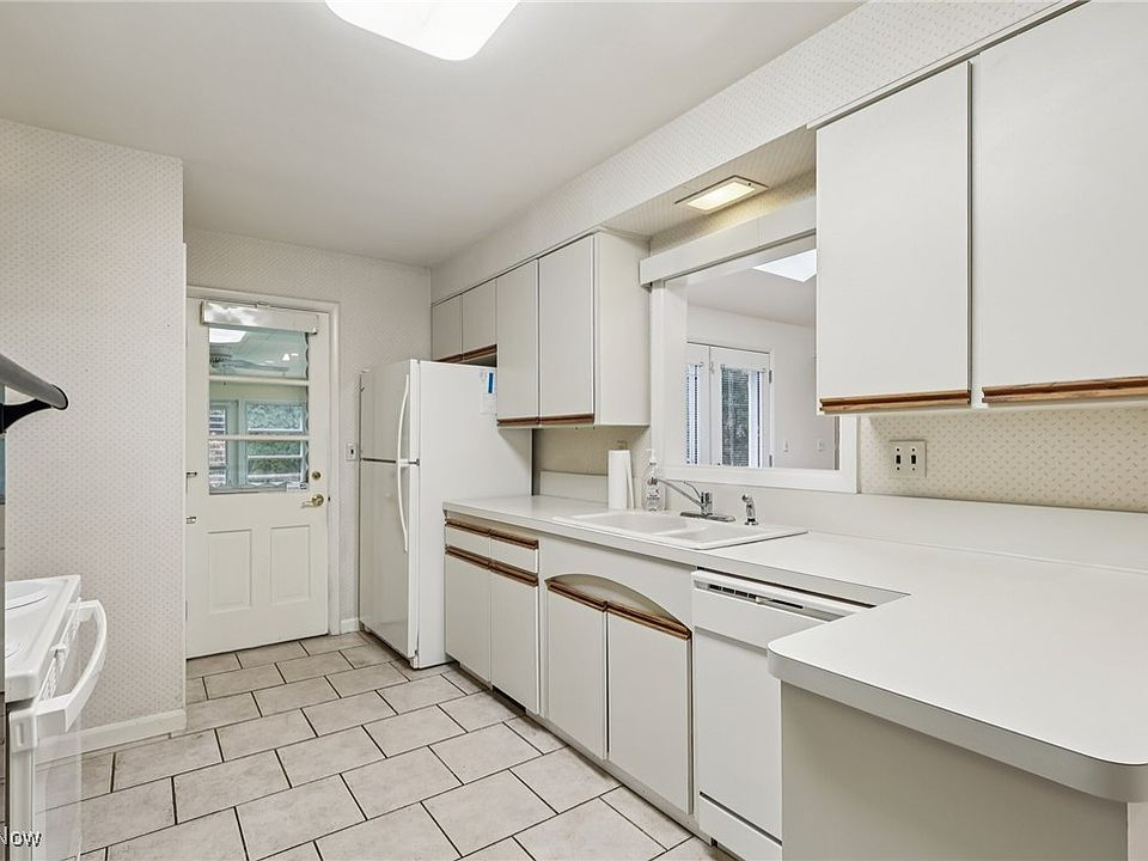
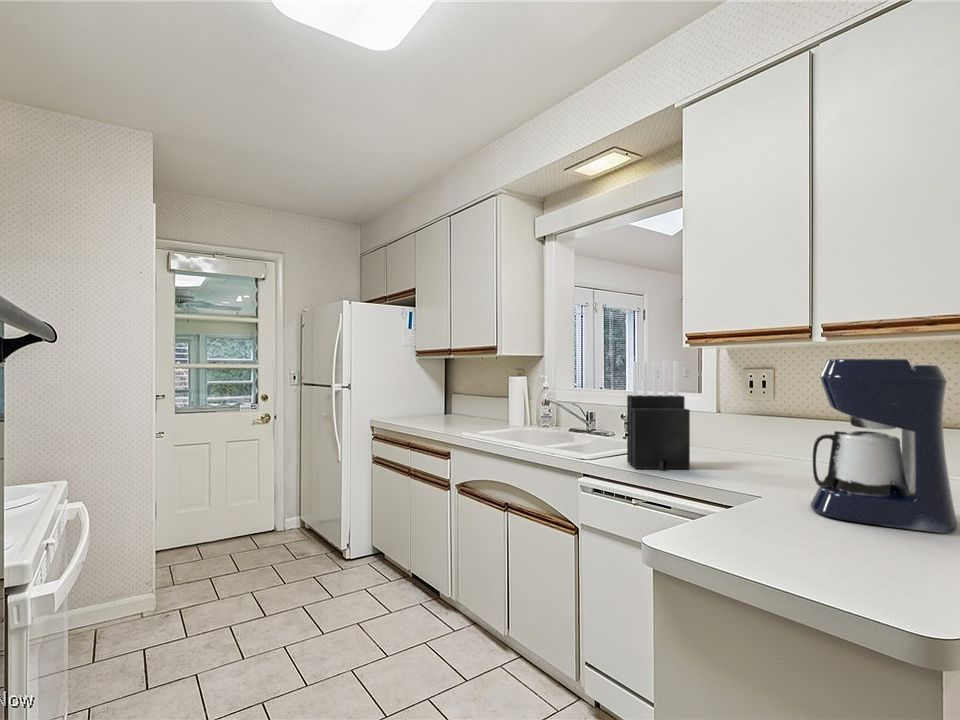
+ knife block [626,360,691,471]
+ coffee maker [809,358,958,534]
